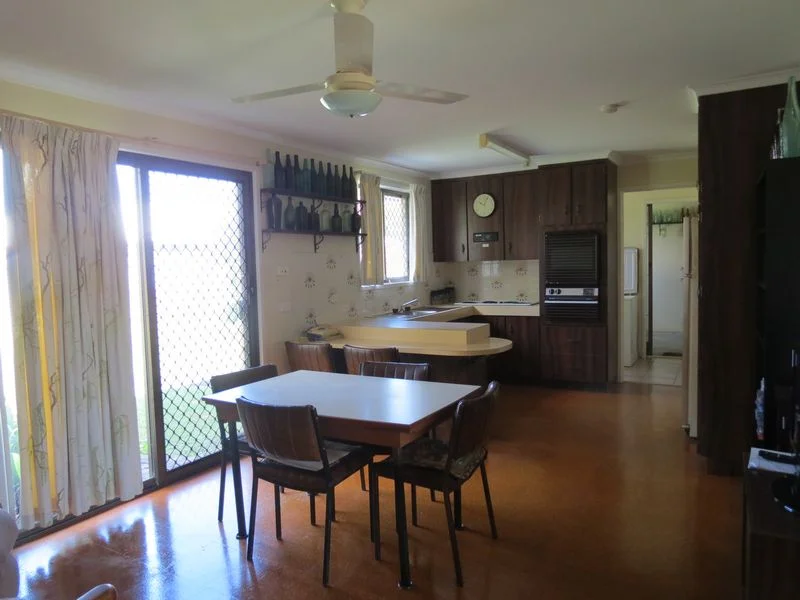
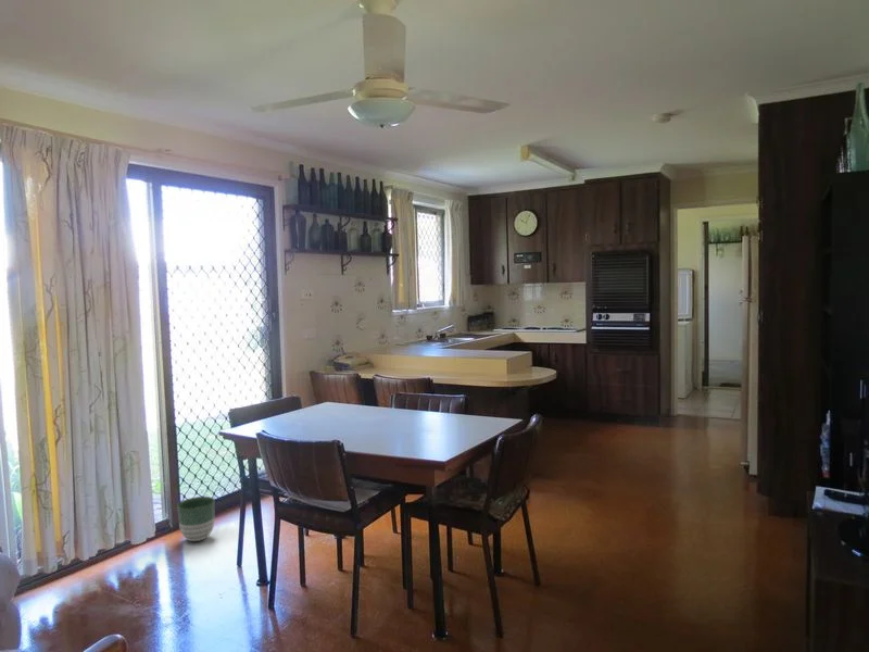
+ planter [176,496,216,542]
